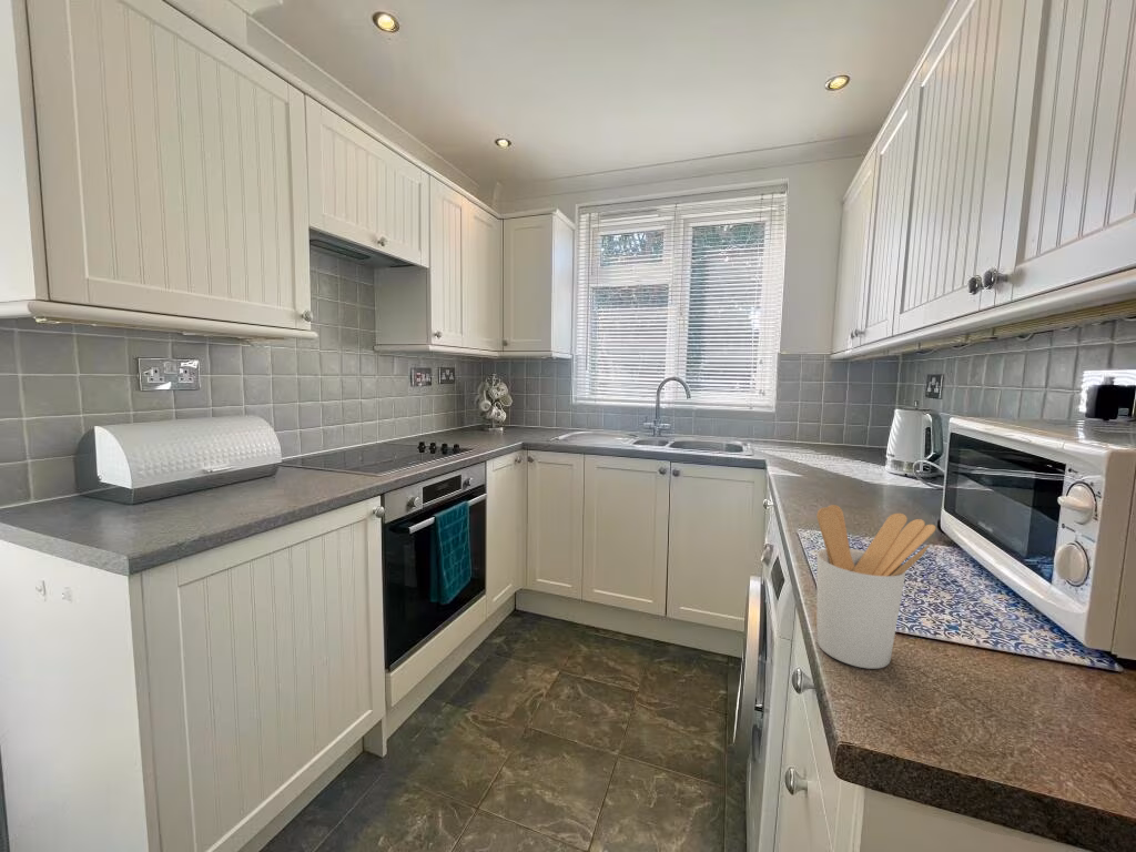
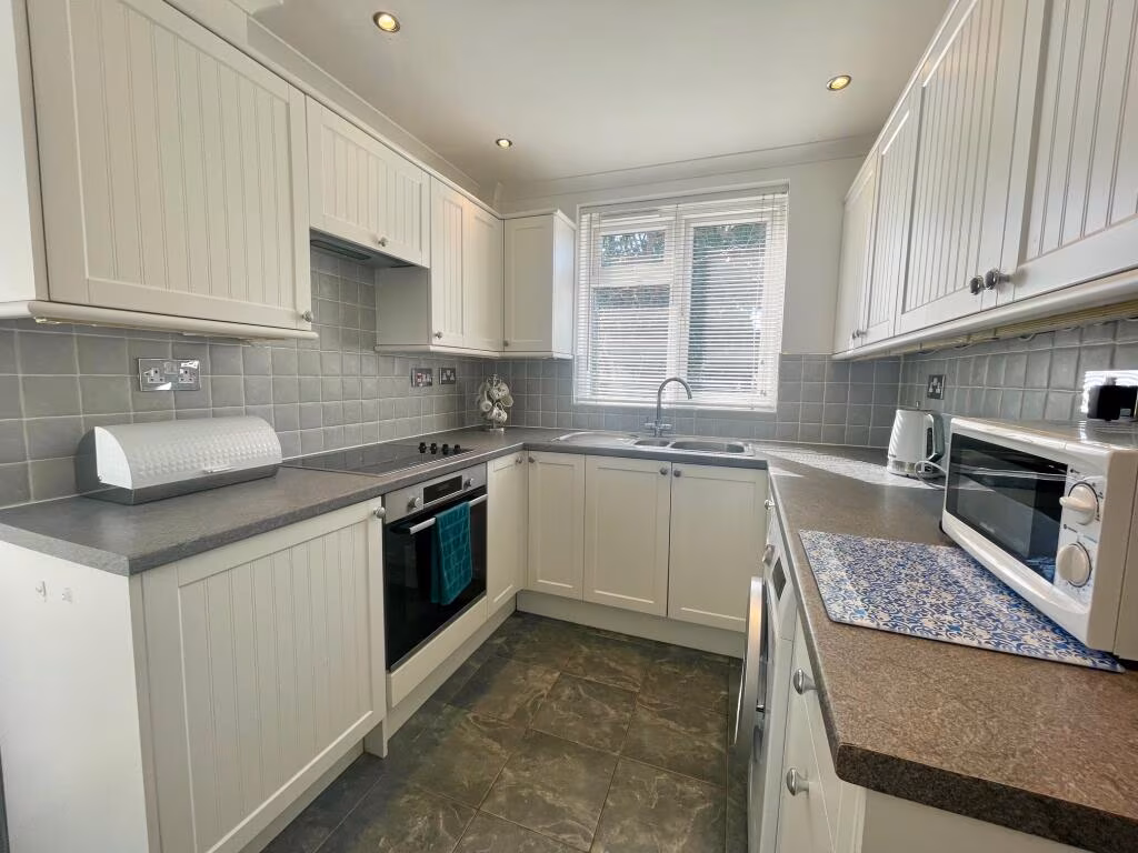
- utensil holder [815,504,937,670]
